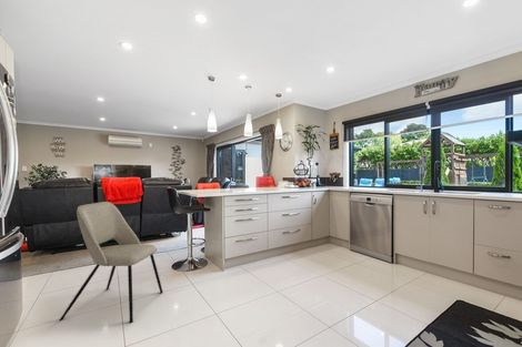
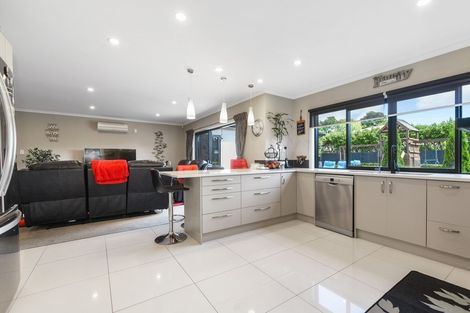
- dining chair [59,201,164,324]
